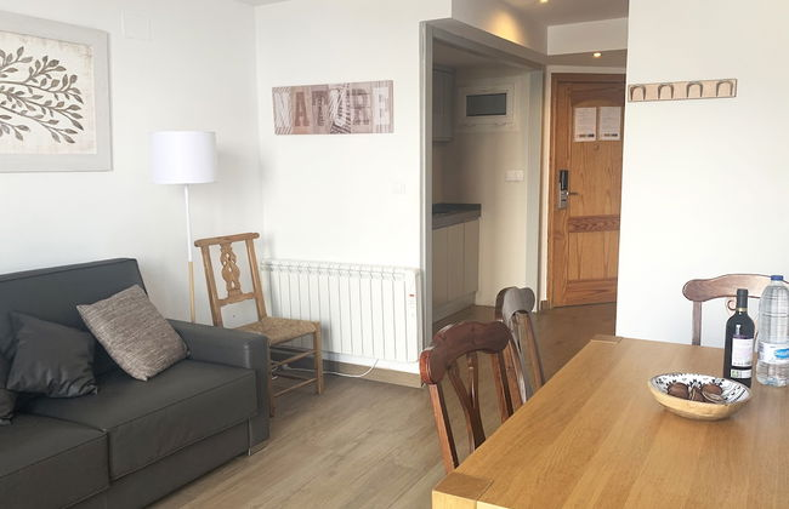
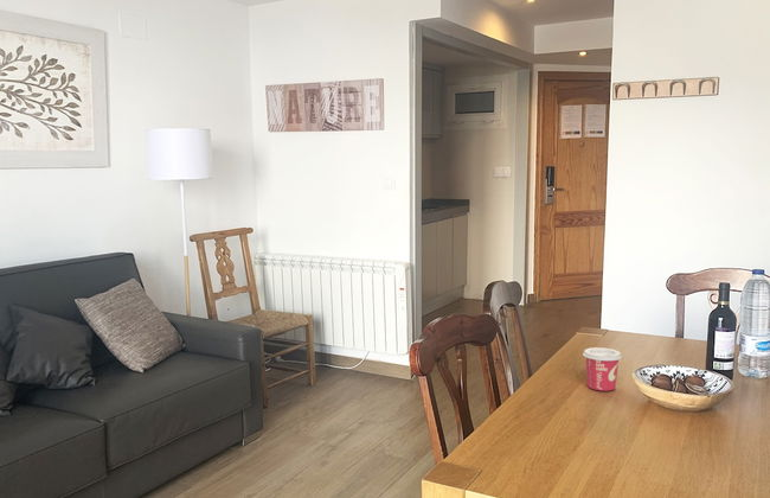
+ cup [582,346,623,392]
